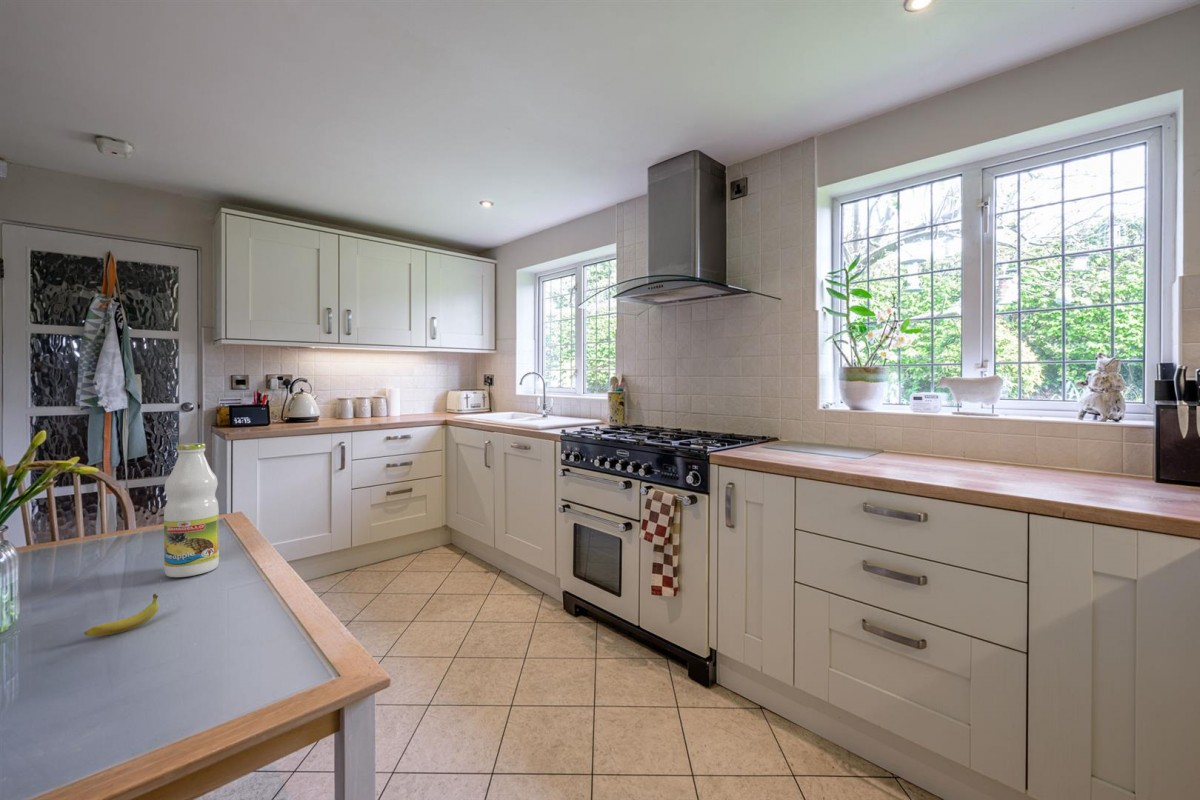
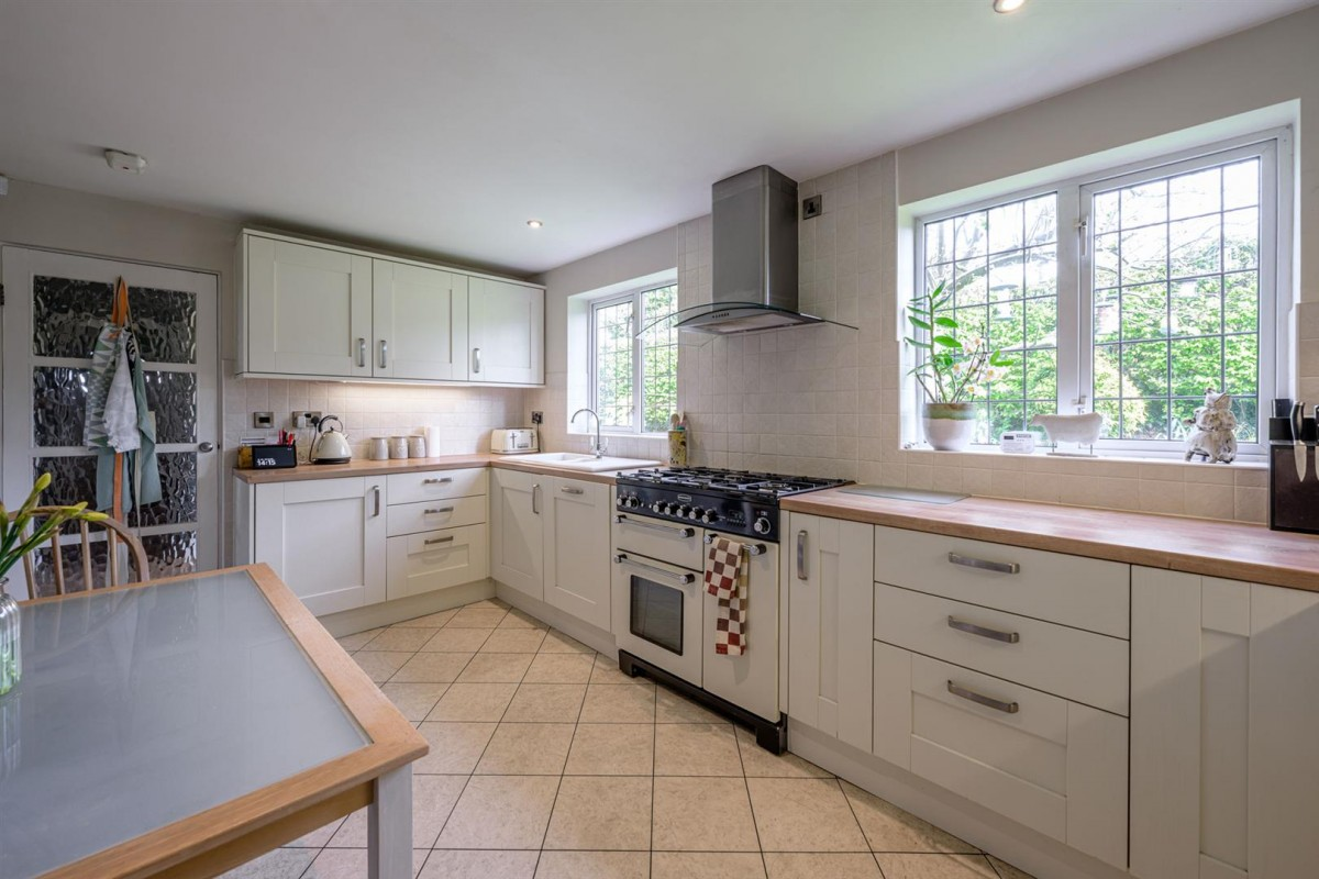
- bottle [163,442,220,578]
- fruit [84,593,160,637]
